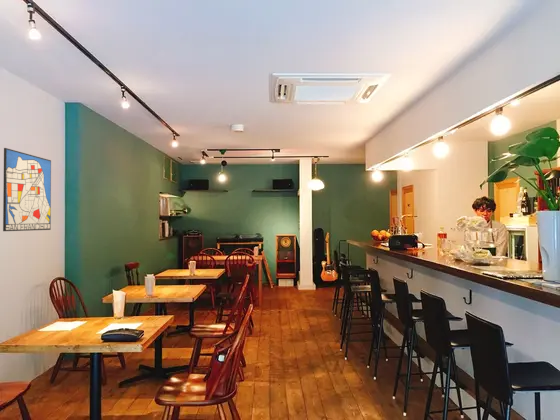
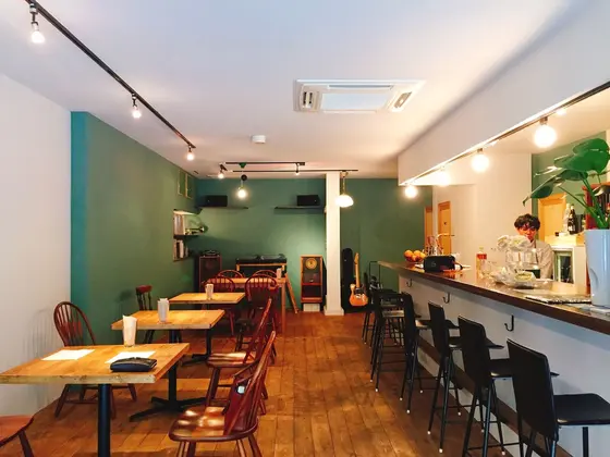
- wall art [2,147,52,232]
